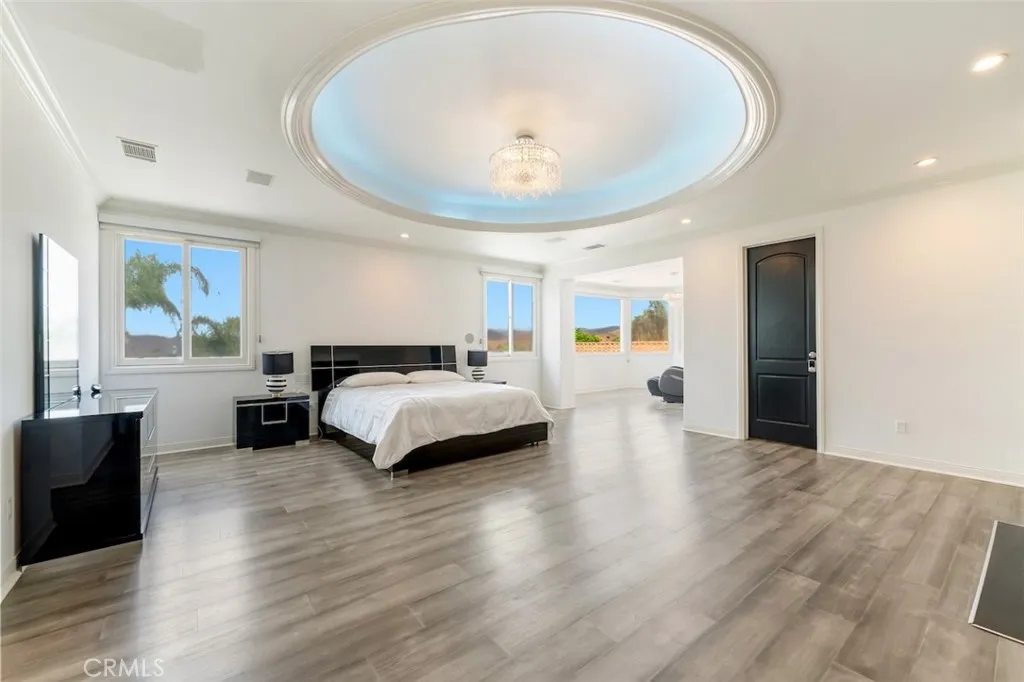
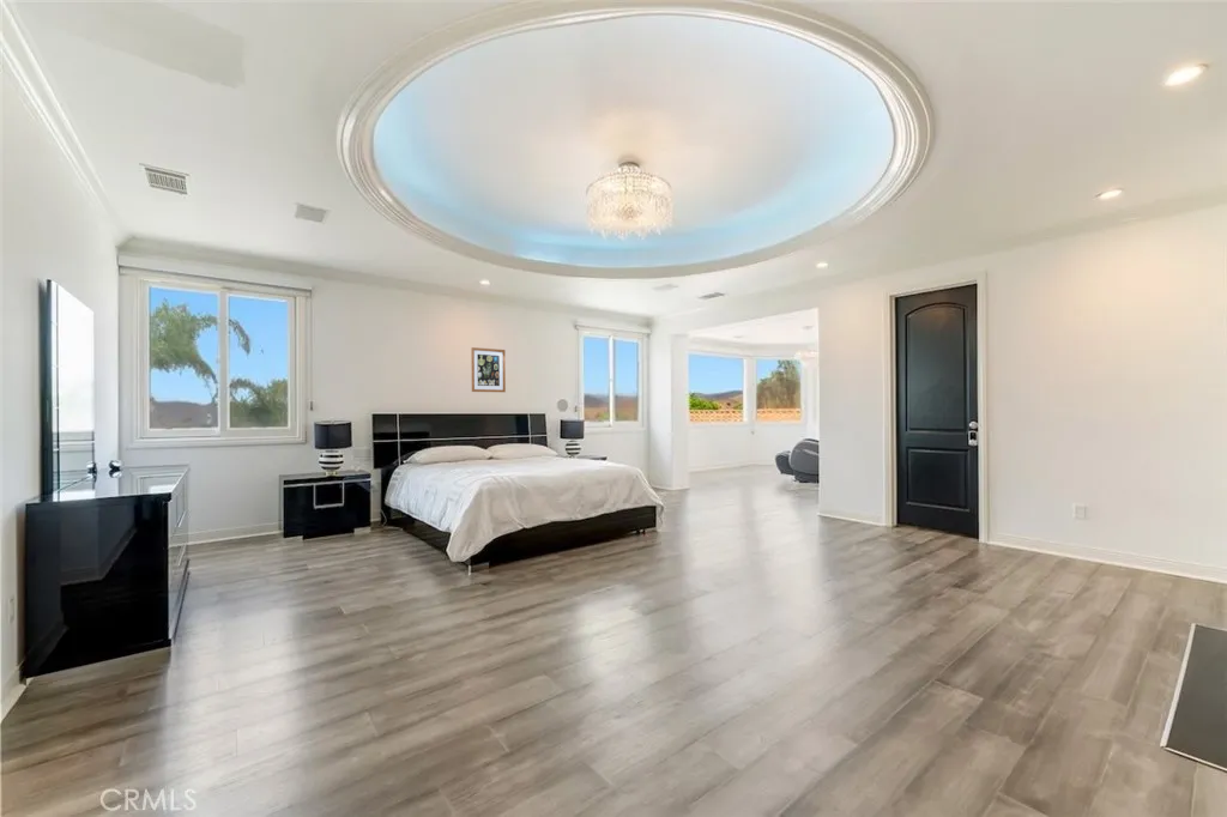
+ wall art [470,346,507,393]
